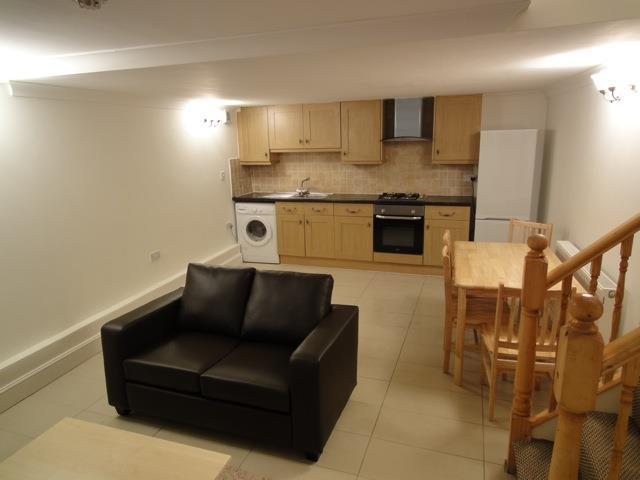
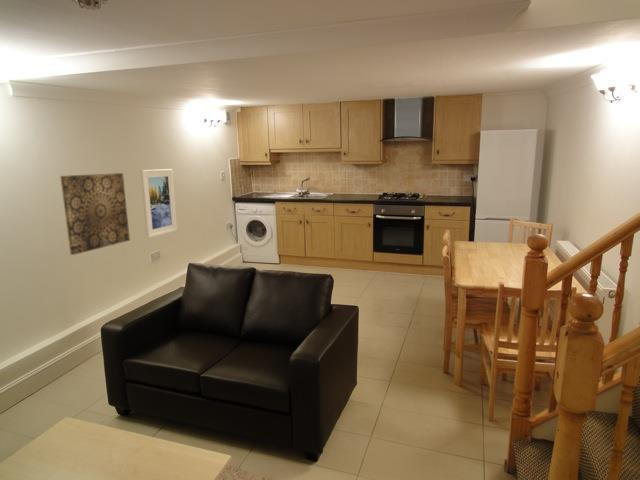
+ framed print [139,168,178,239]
+ wall art [59,172,131,256]
